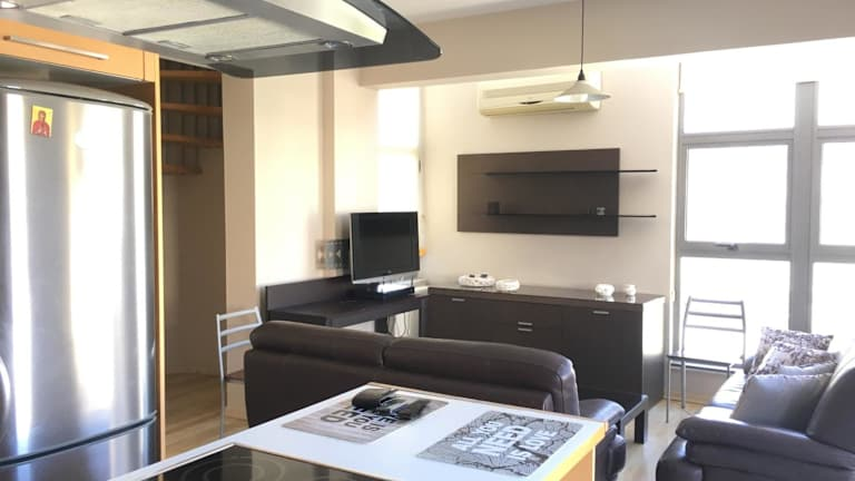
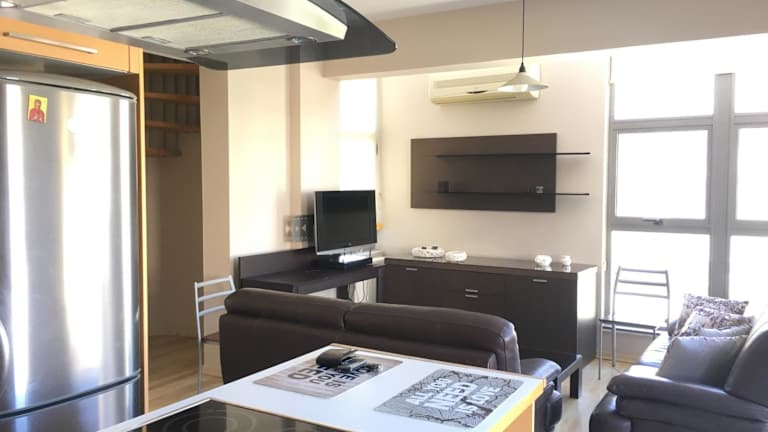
- remote control [396,399,432,420]
